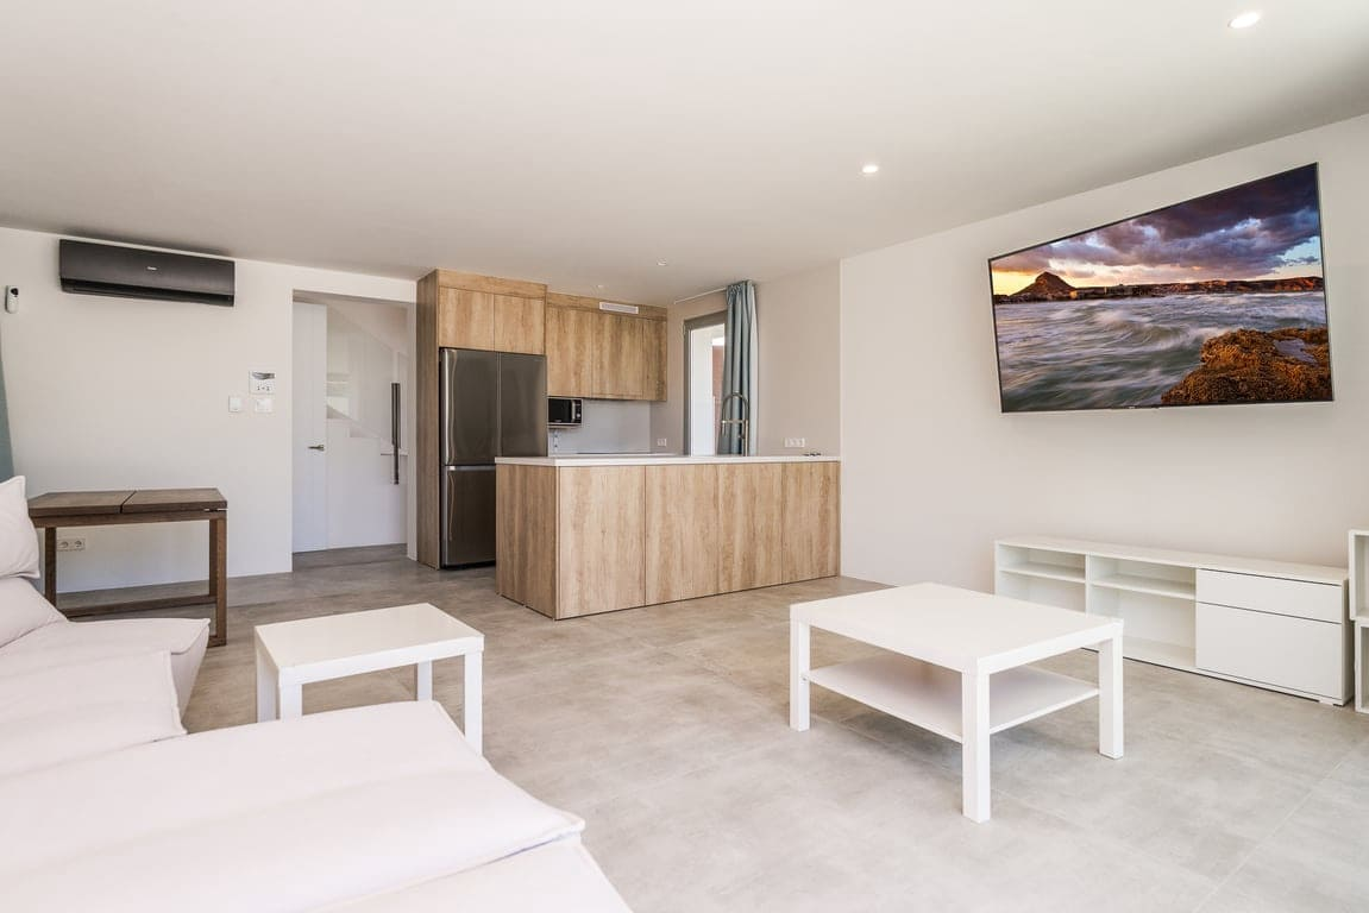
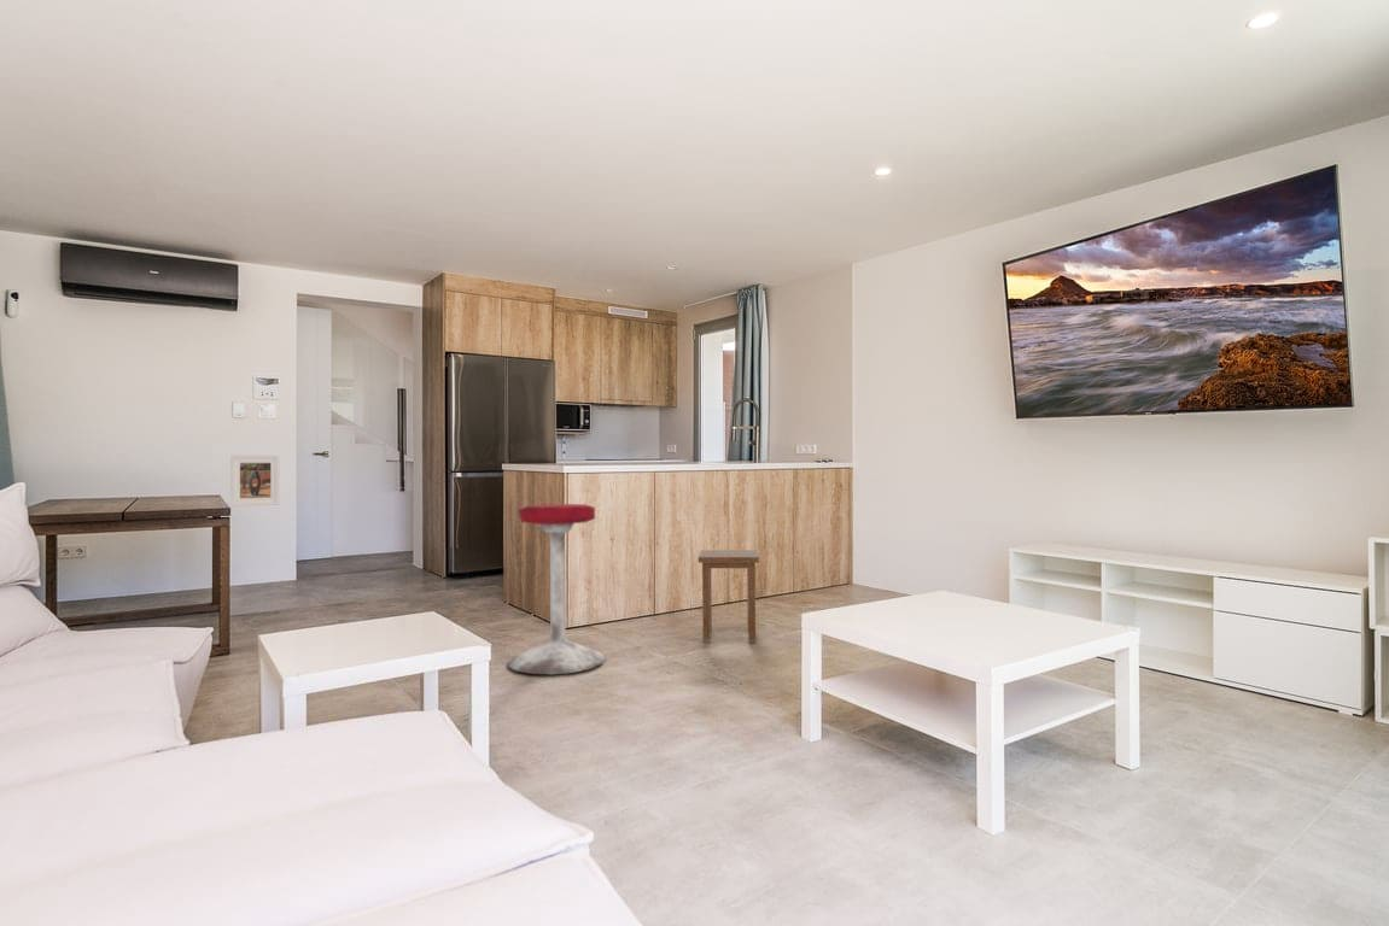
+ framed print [229,453,281,508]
+ stool [698,549,760,644]
+ stool [507,503,606,675]
